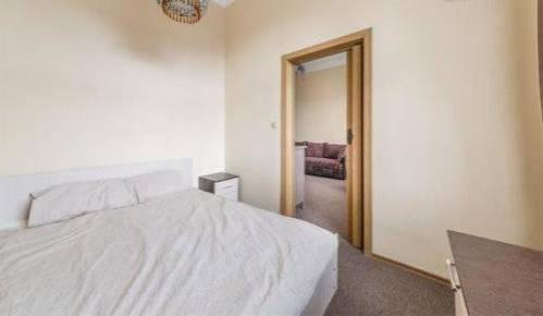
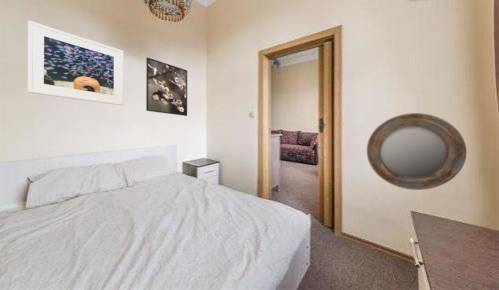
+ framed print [145,56,188,117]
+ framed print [27,19,125,106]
+ home mirror [366,112,467,191]
